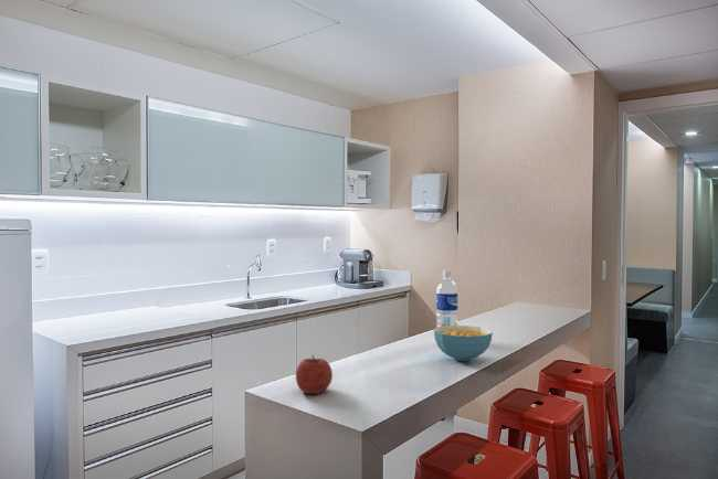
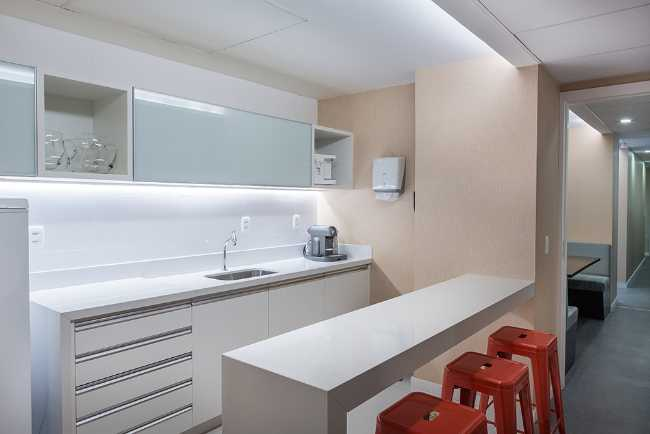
- cereal bowl [433,324,494,362]
- water bottle [435,269,458,328]
- fruit [295,354,334,395]
